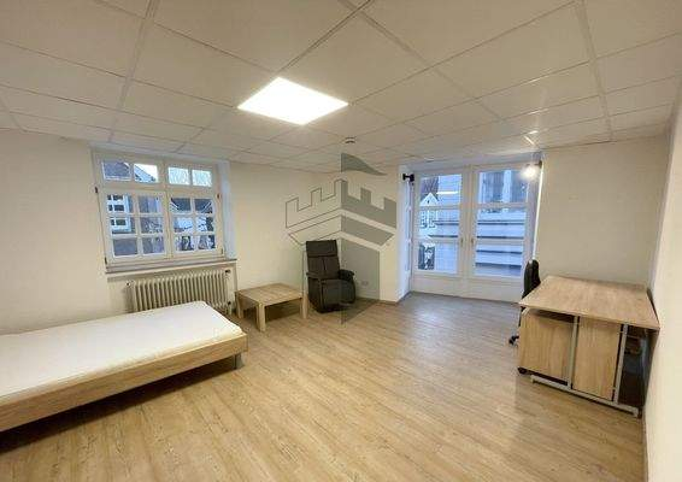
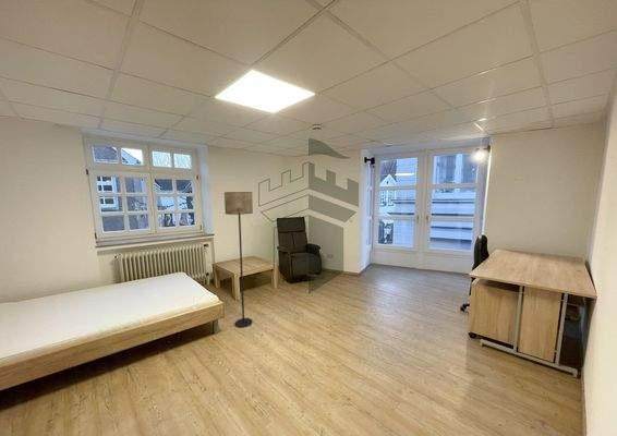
+ floor lamp [223,191,254,329]
